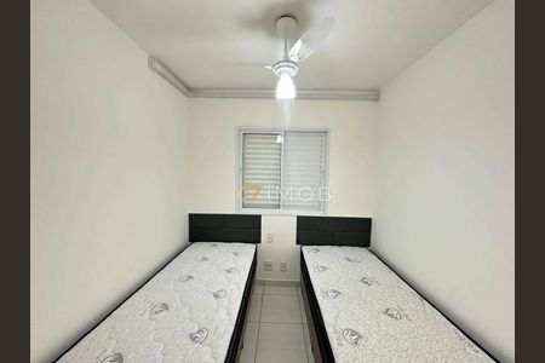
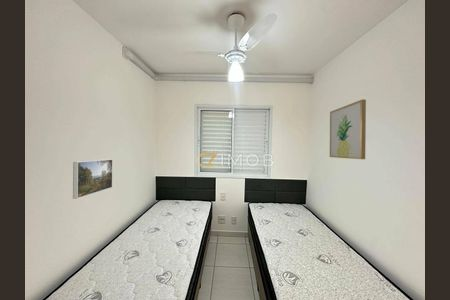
+ wall art [329,98,367,160]
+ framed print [72,158,114,200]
